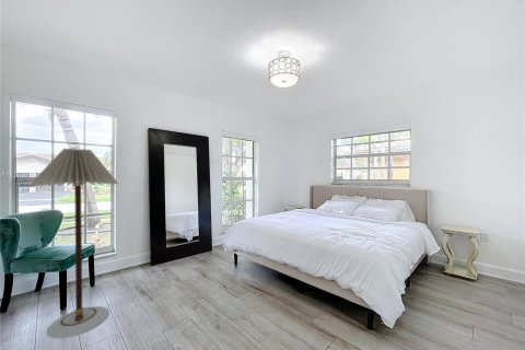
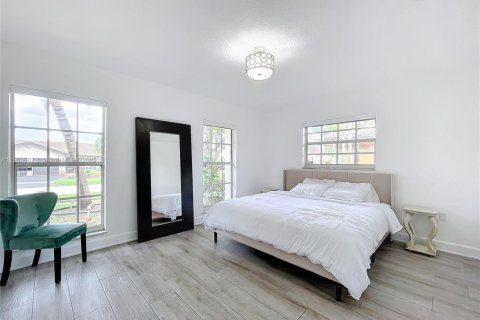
- floor lamp [27,148,119,339]
